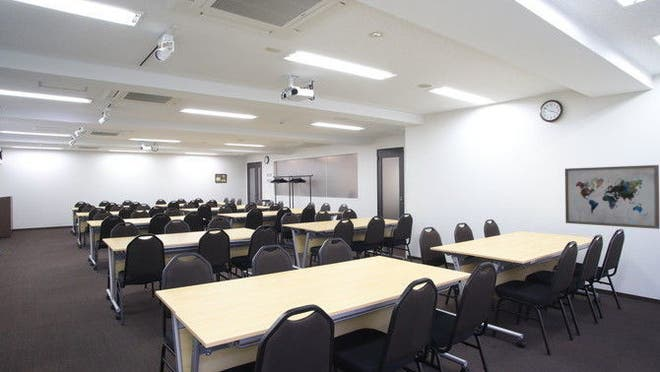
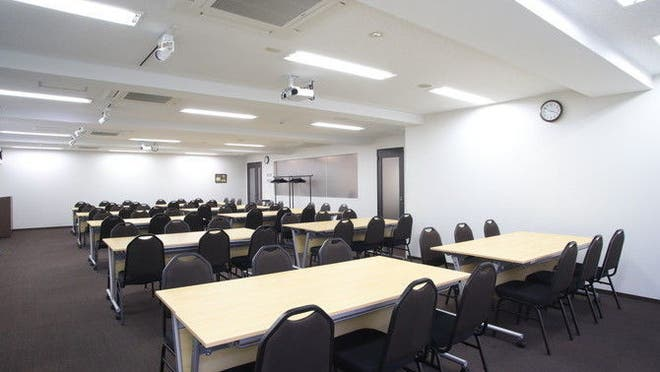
- wall art [564,164,660,230]
